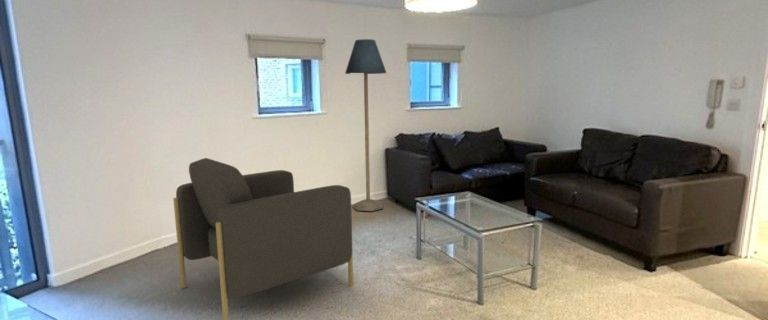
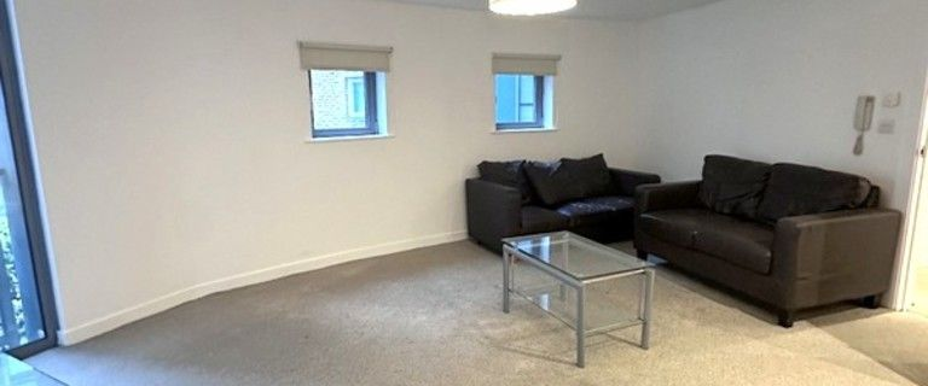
- floor lamp [344,38,387,212]
- armchair [172,157,354,320]
